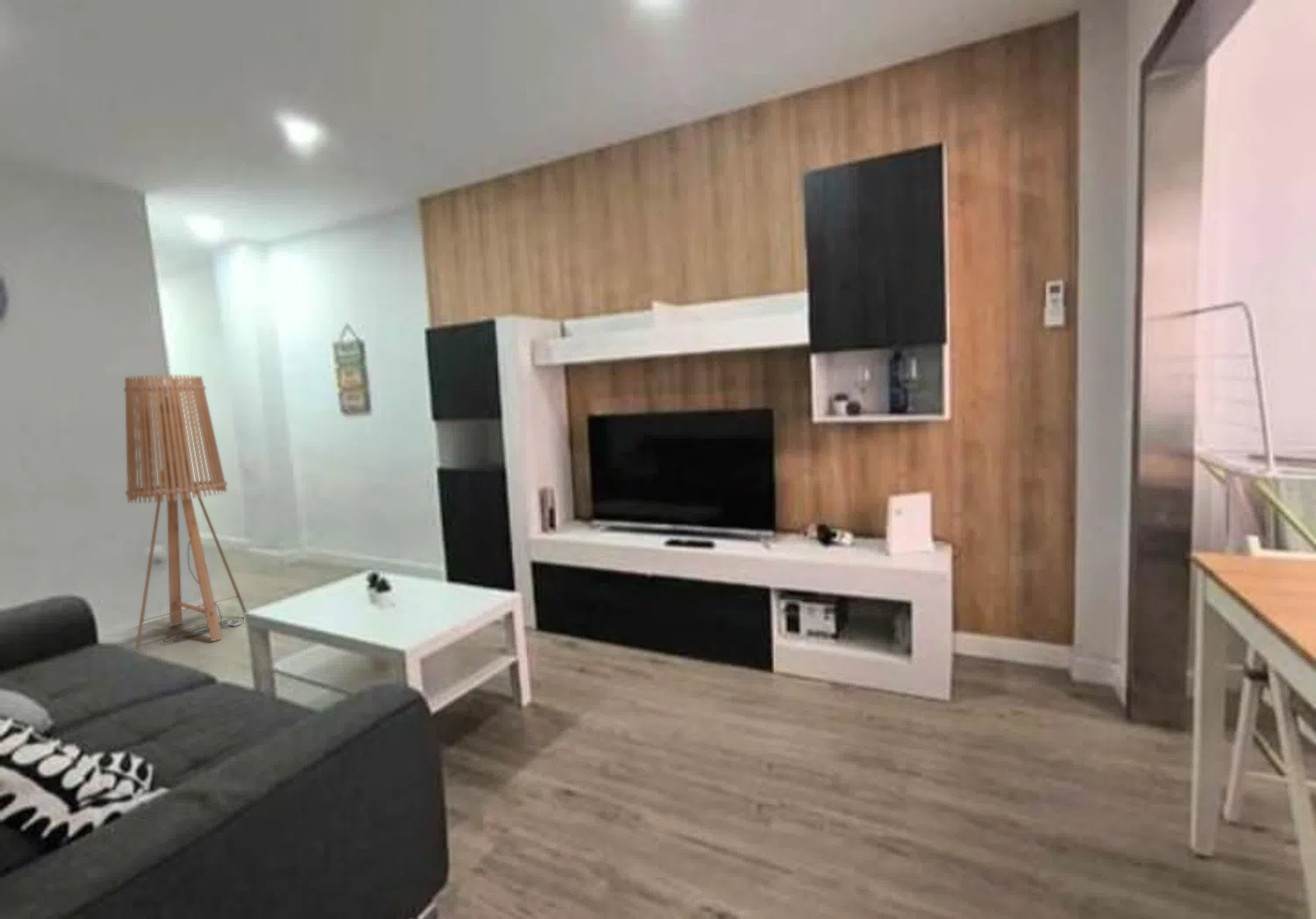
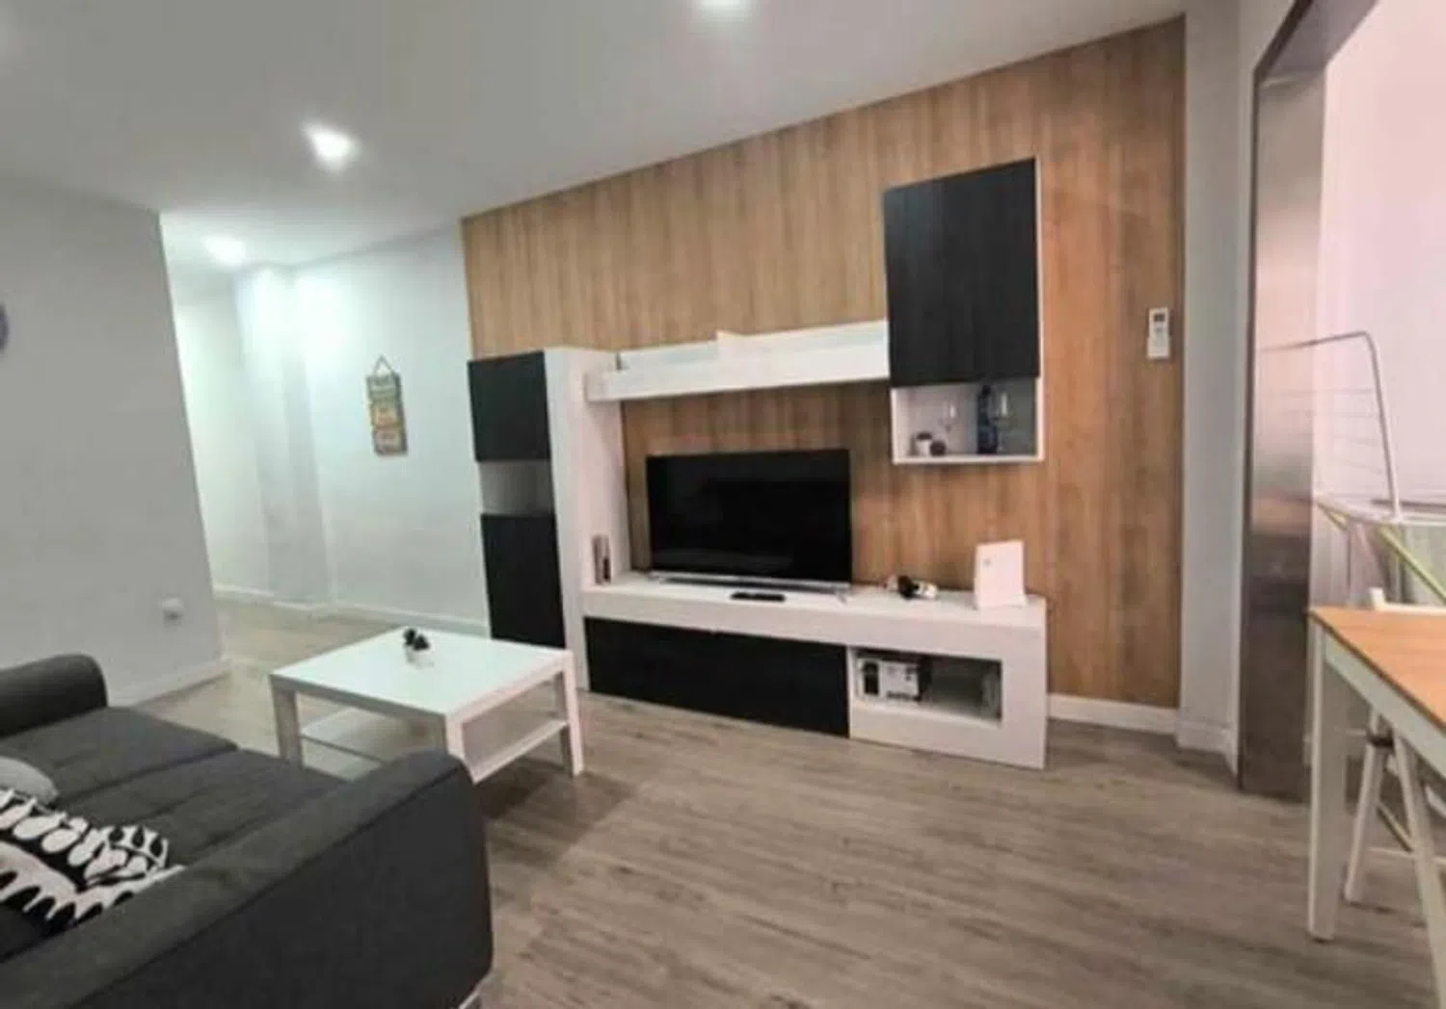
- floor lamp [123,374,247,651]
